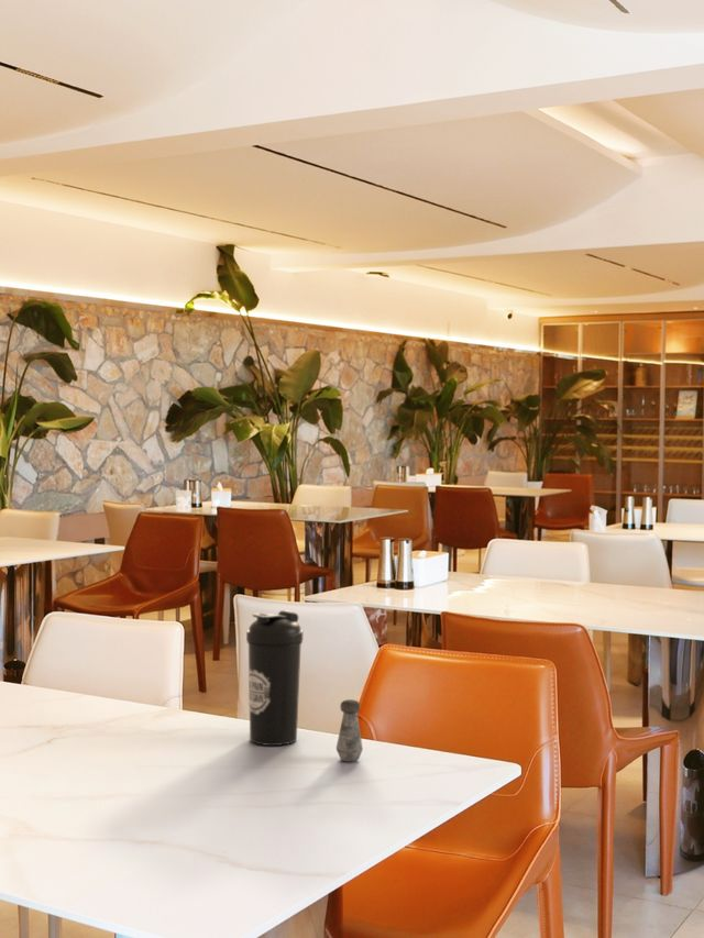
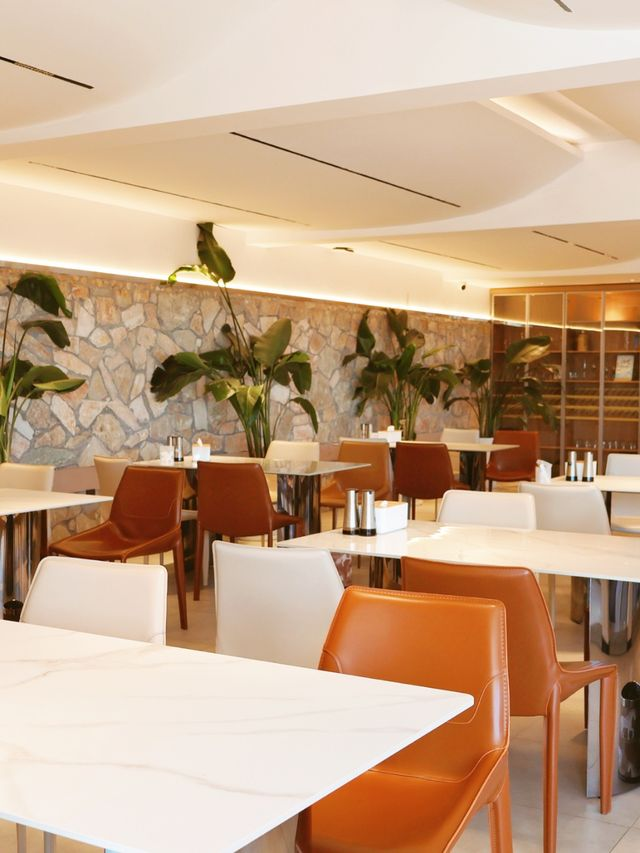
- water bottle [245,609,304,747]
- salt shaker [336,698,364,763]
